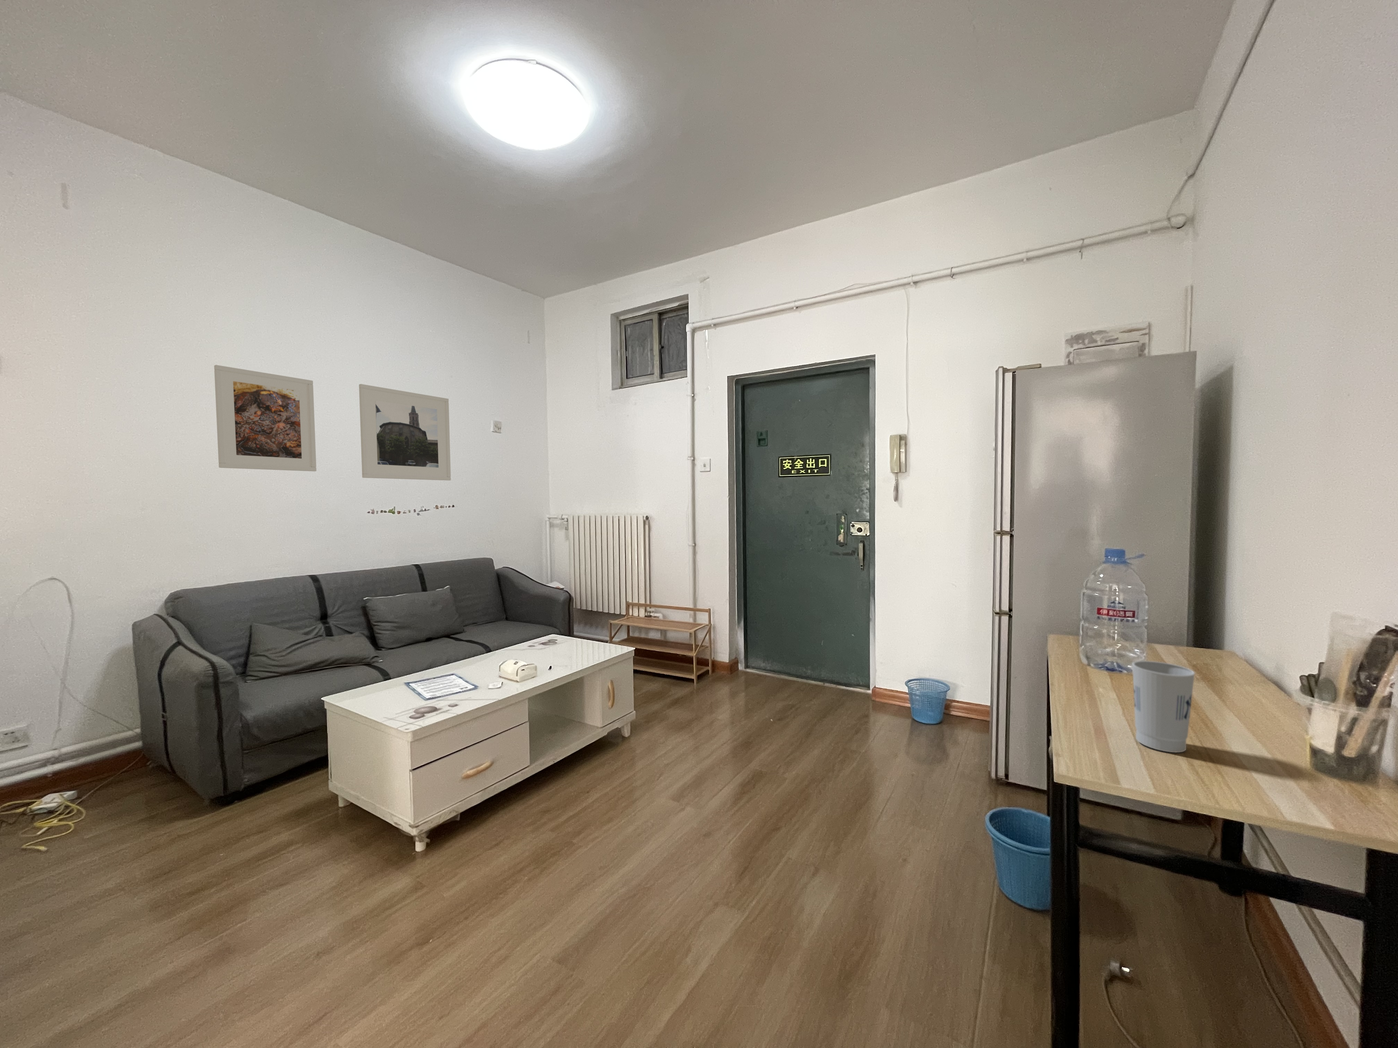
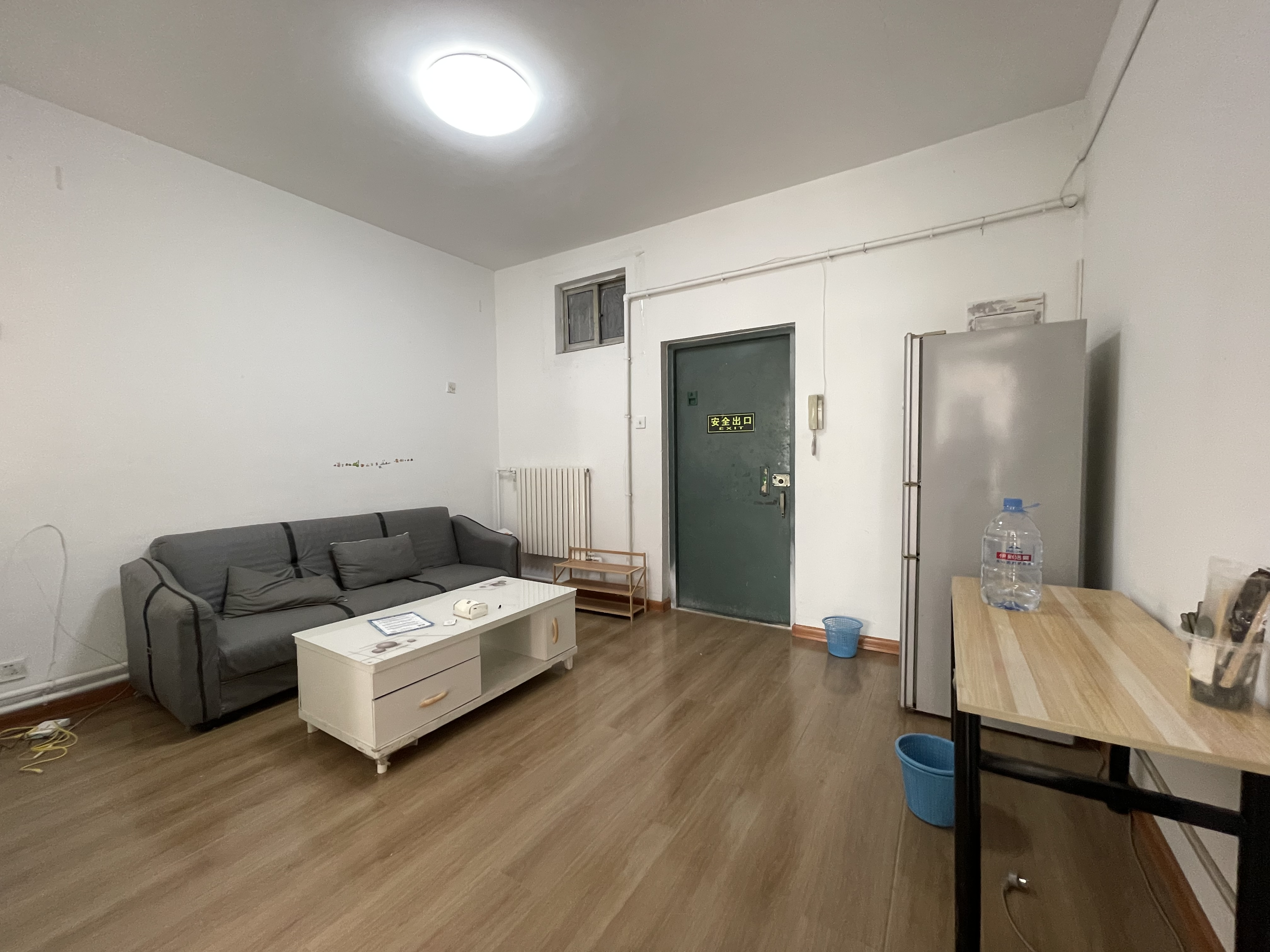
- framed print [359,384,451,481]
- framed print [214,364,317,471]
- cup [1132,661,1195,753]
